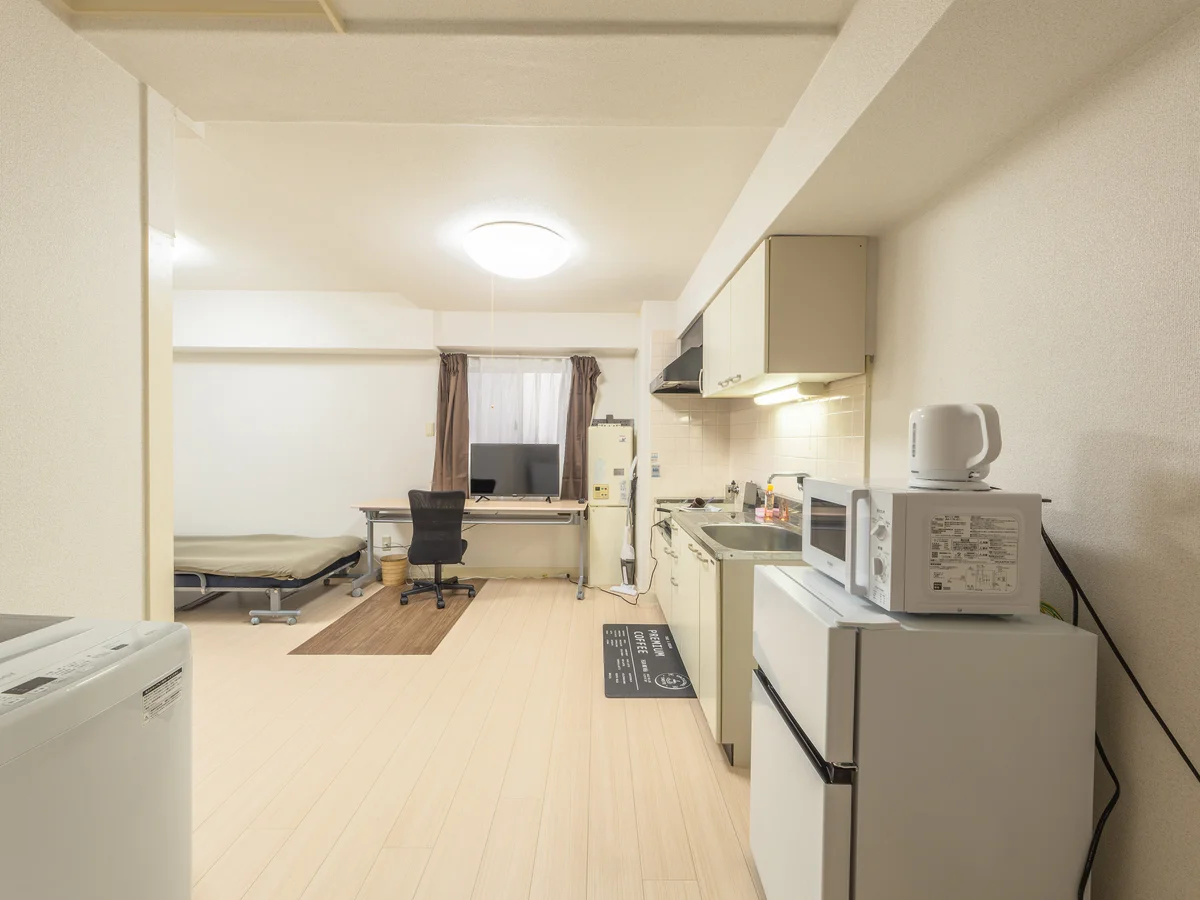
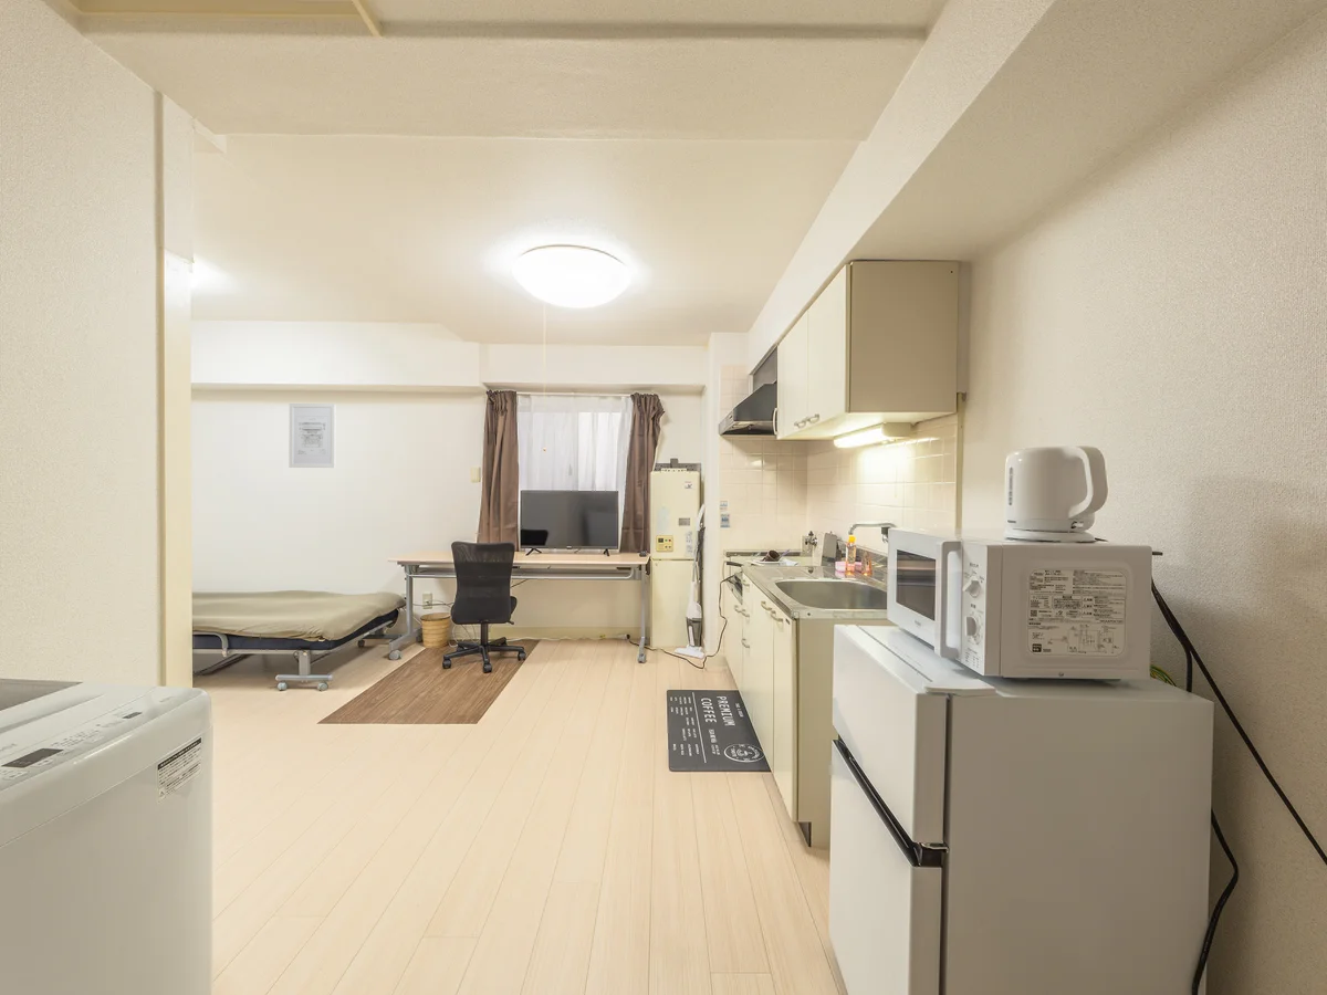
+ wall art [288,402,336,469]
